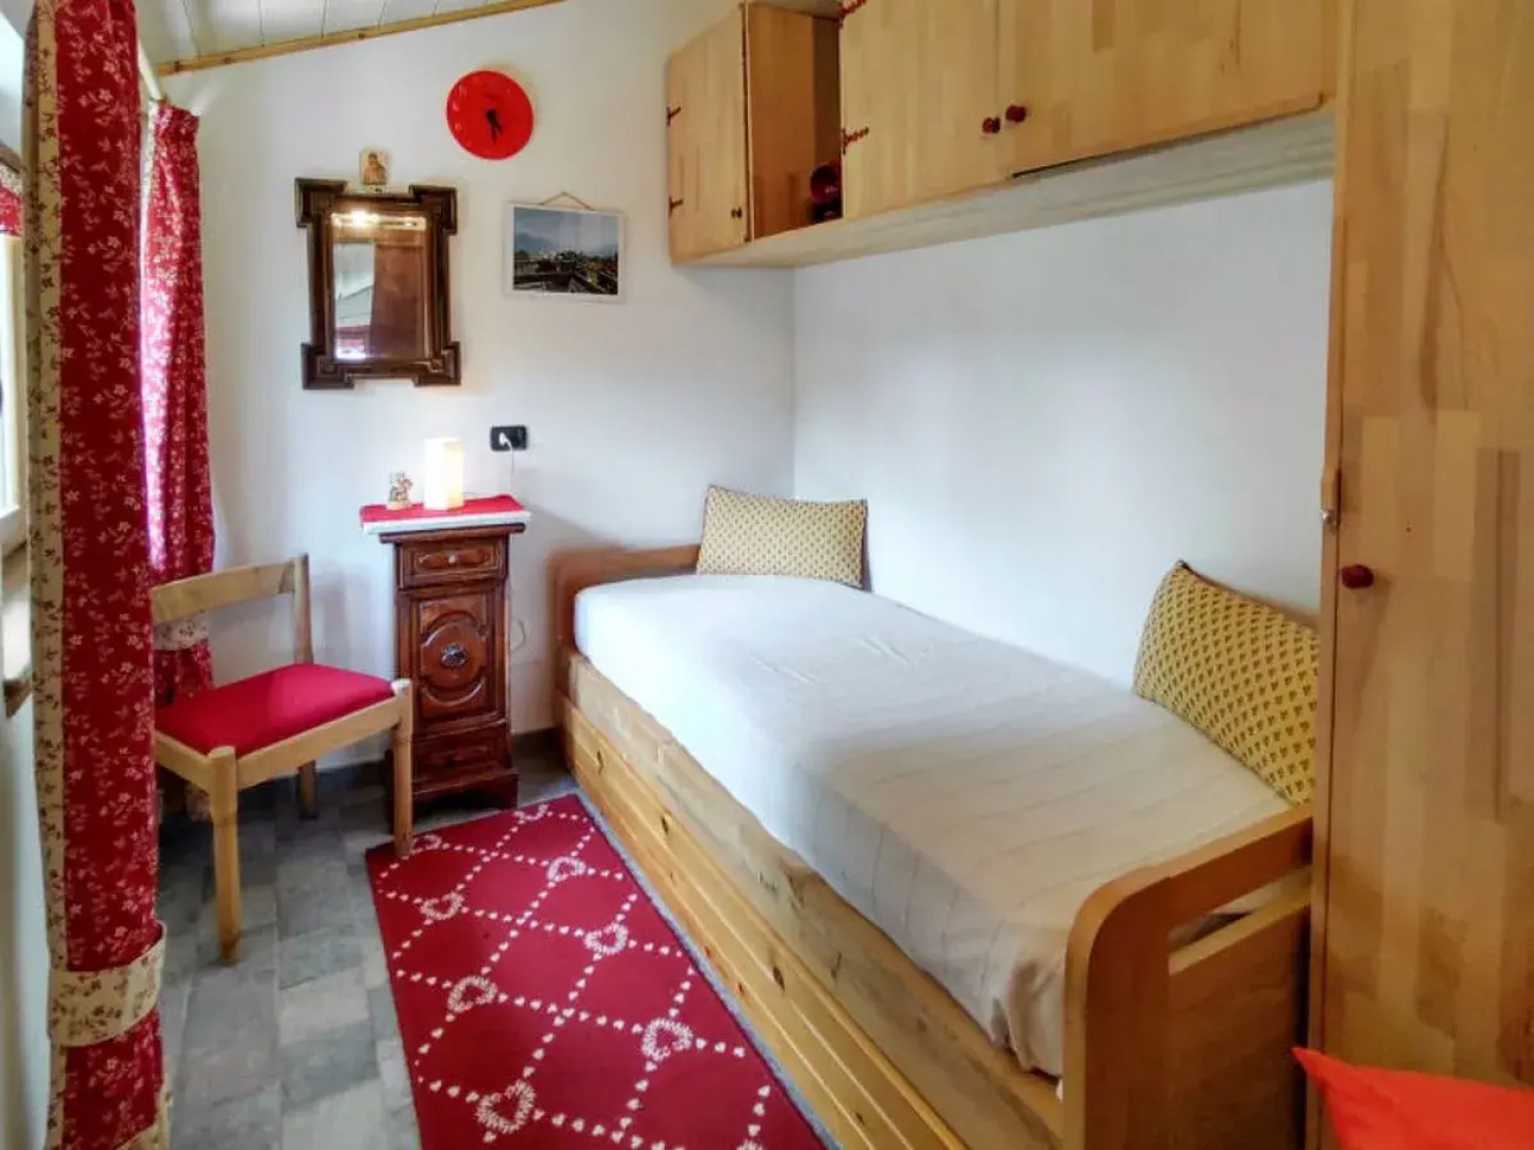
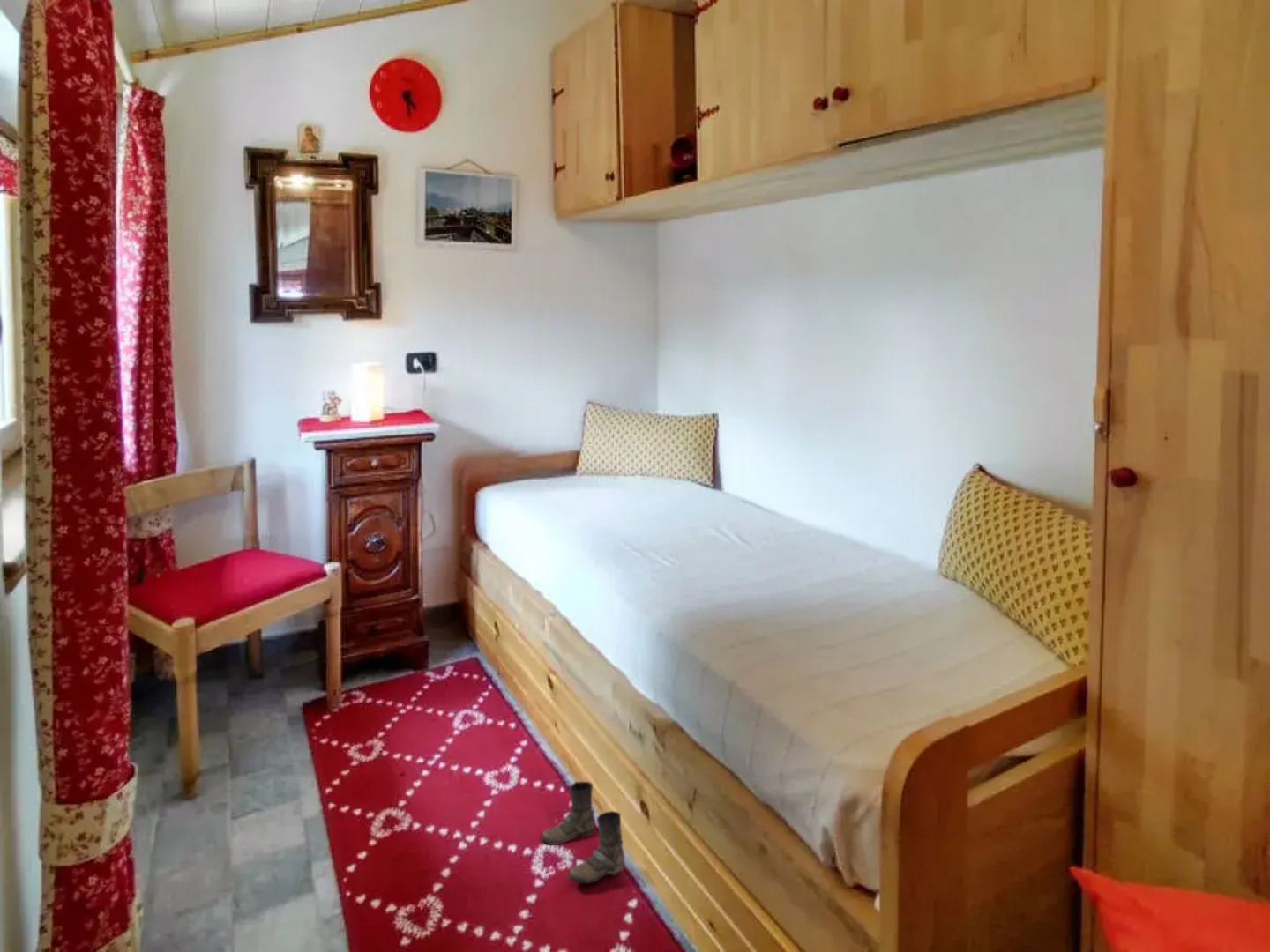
+ boots [540,780,625,884]
